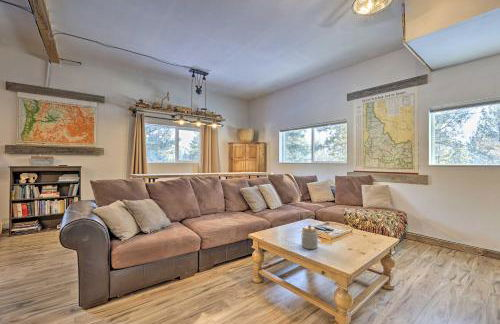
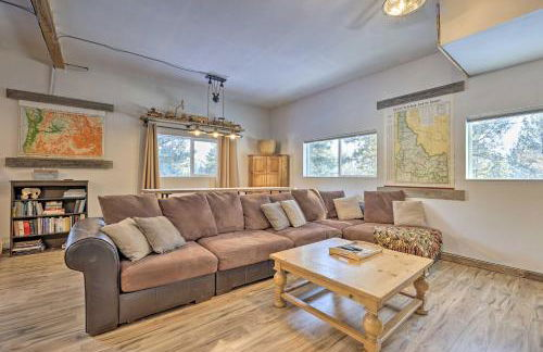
- jar [301,224,319,250]
